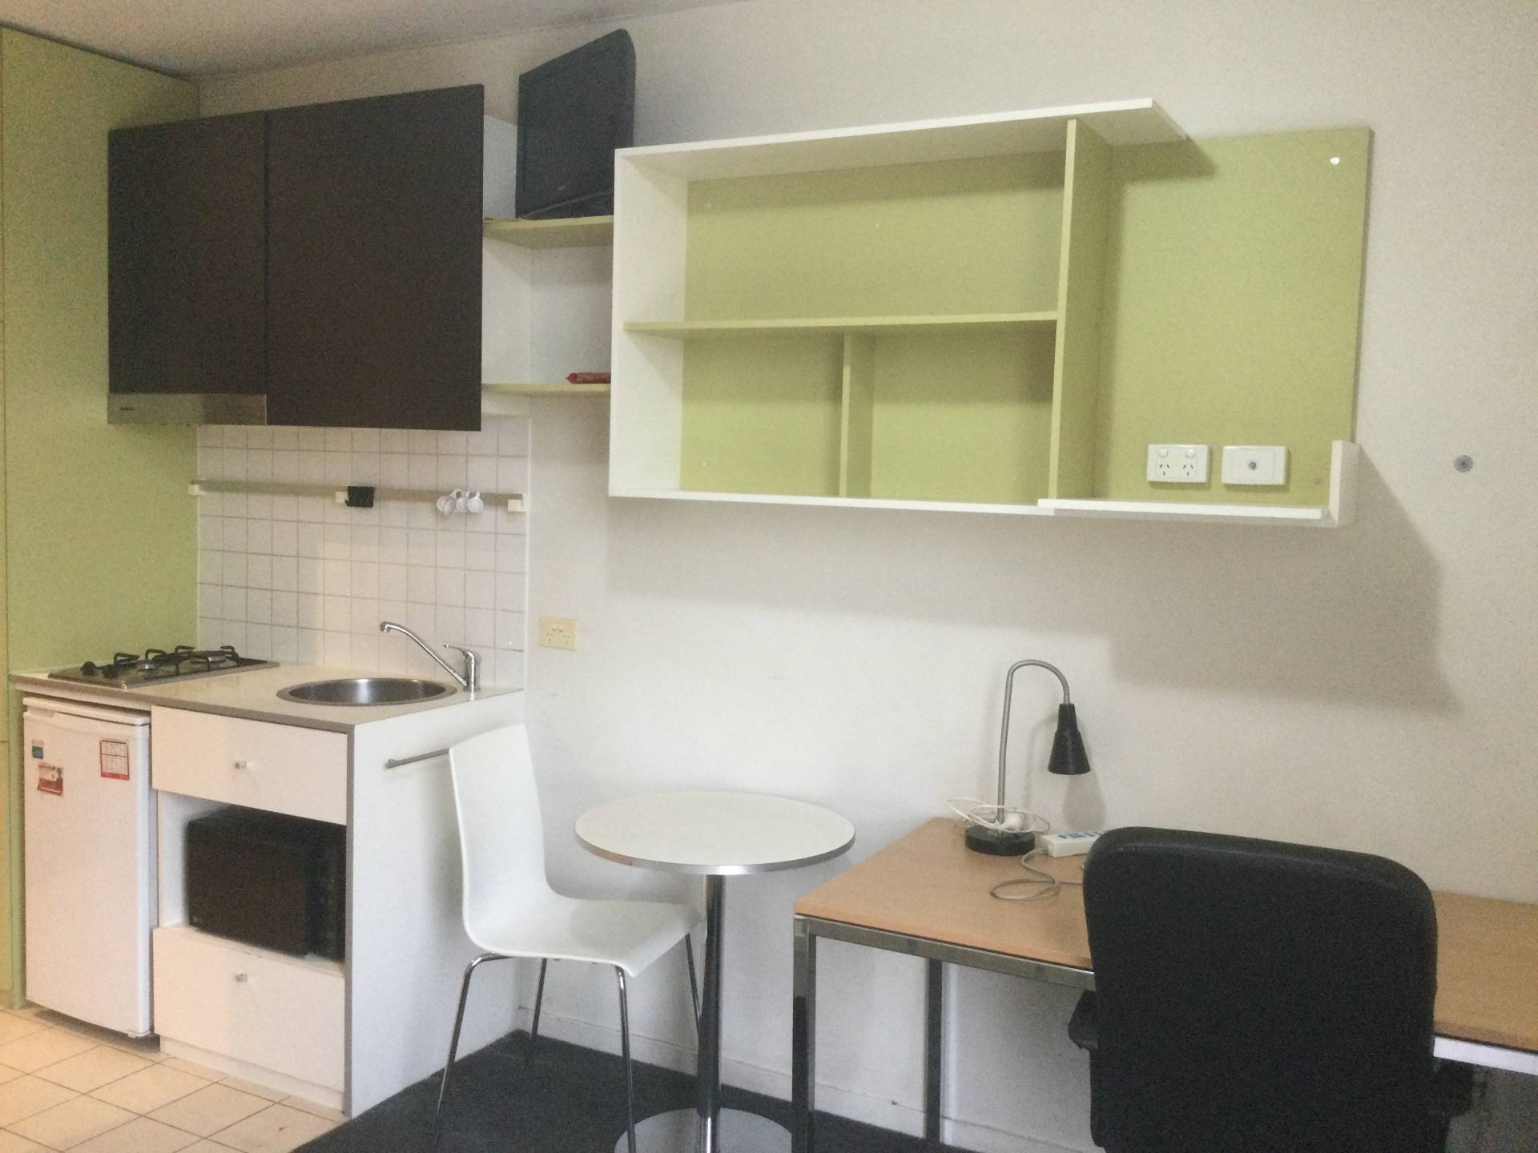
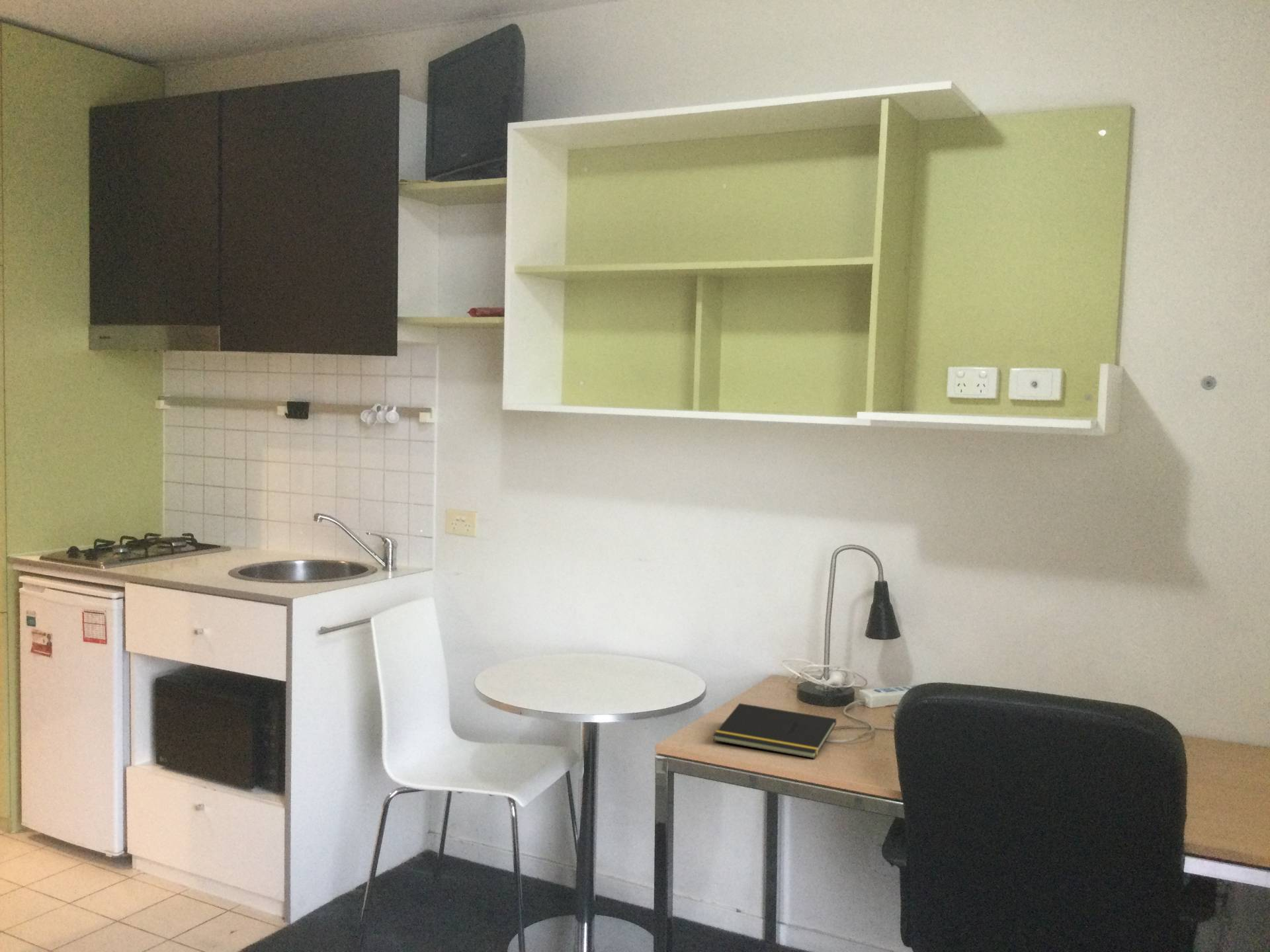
+ notepad [712,703,837,760]
